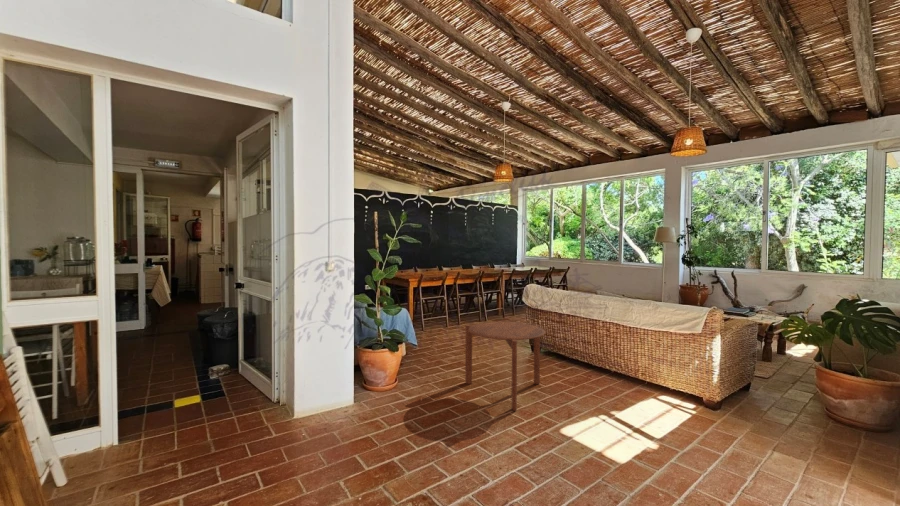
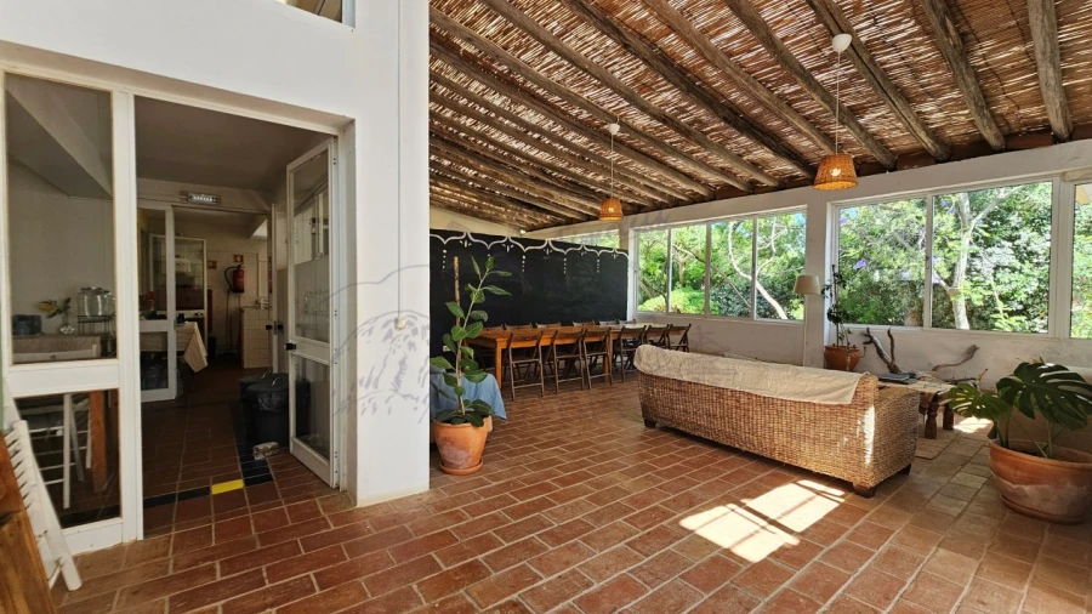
- side table [464,321,546,412]
